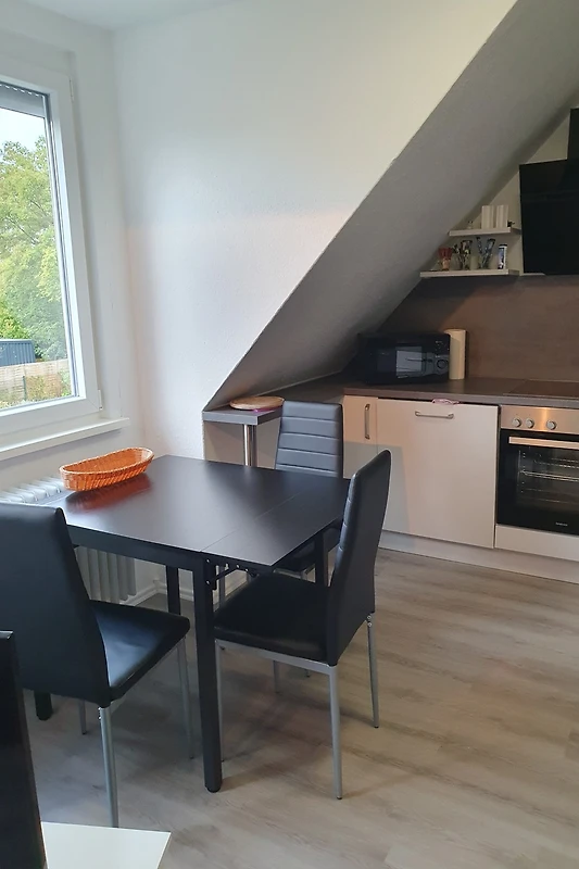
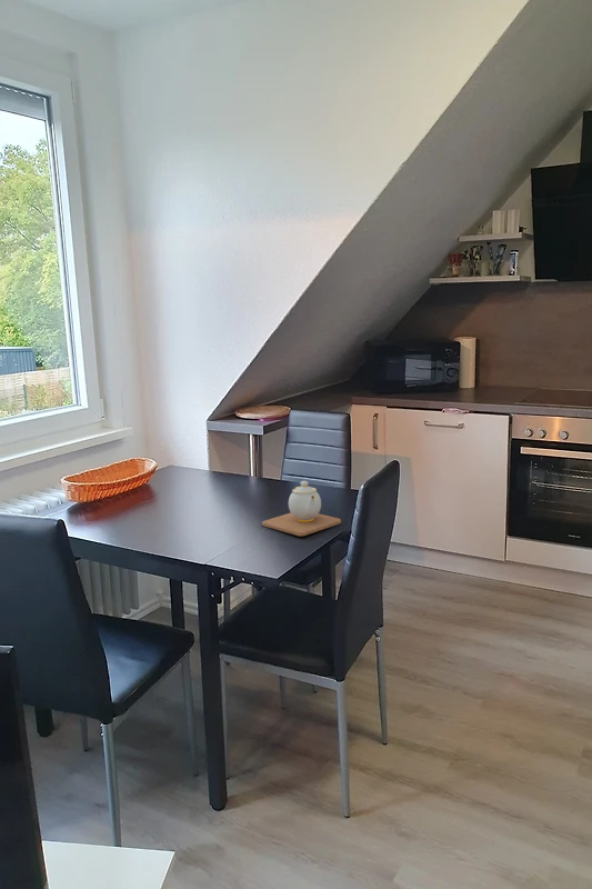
+ teapot [261,480,342,537]
